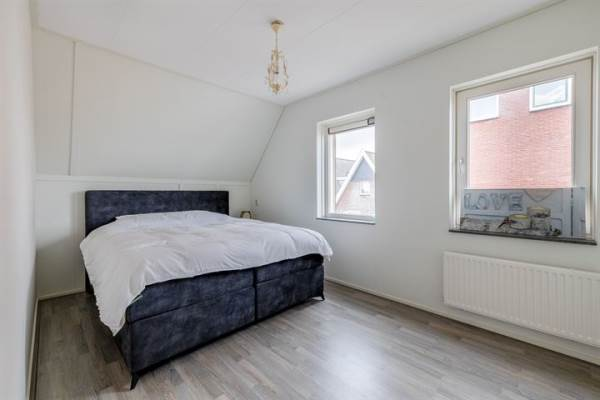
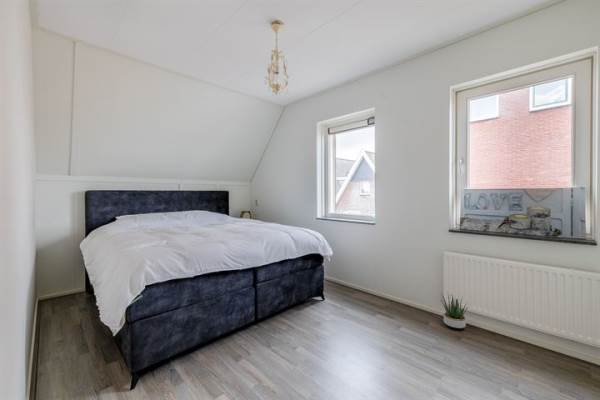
+ potted plant [440,291,471,330]
